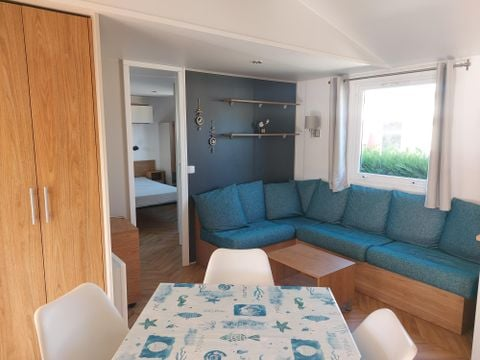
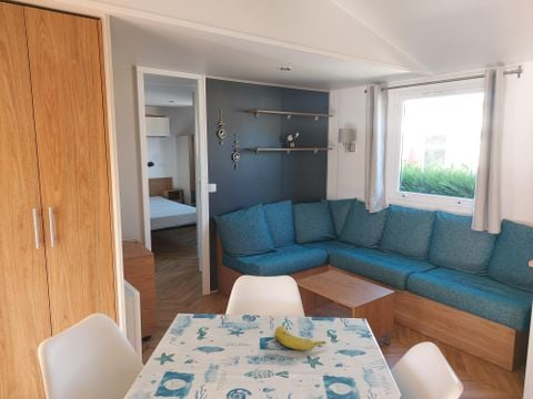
+ fruit [274,325,329,351]
